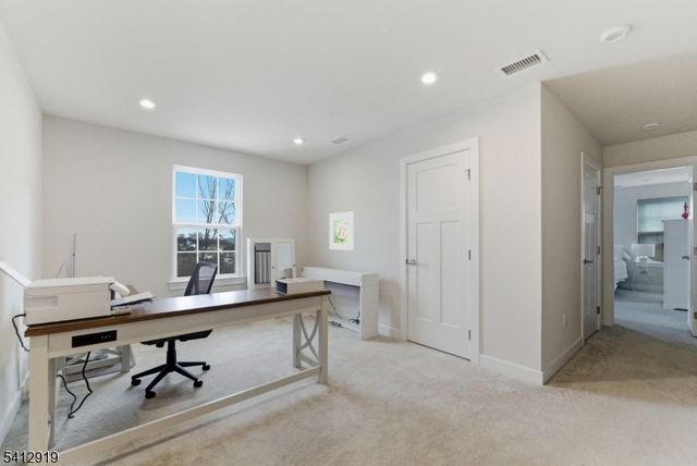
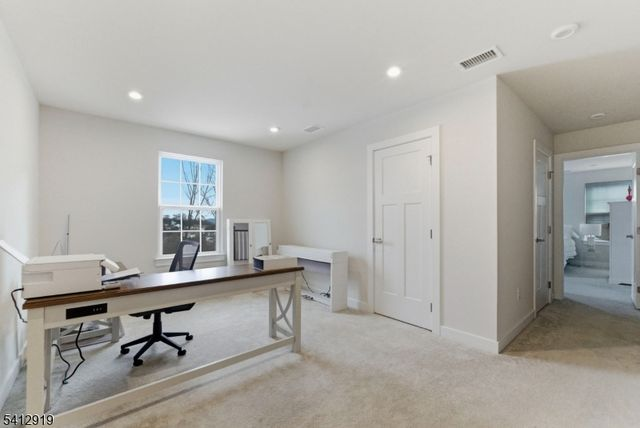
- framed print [328,211,355,252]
